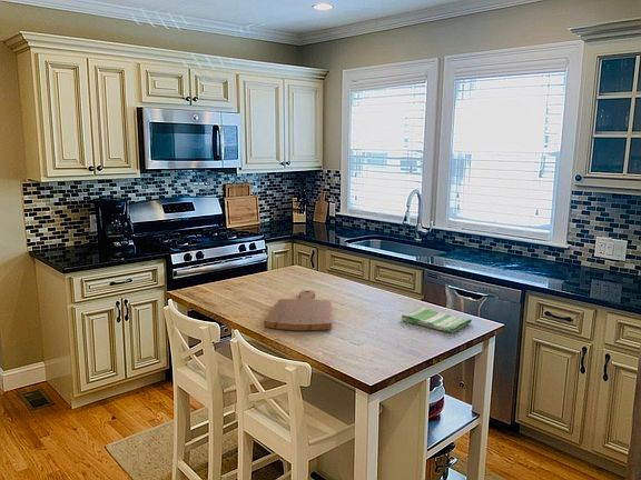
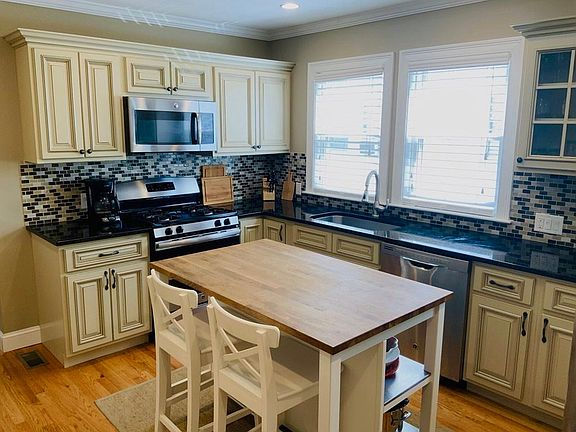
- cutting board [263,289,333,331]
- dish towel [401,306,473,333]
